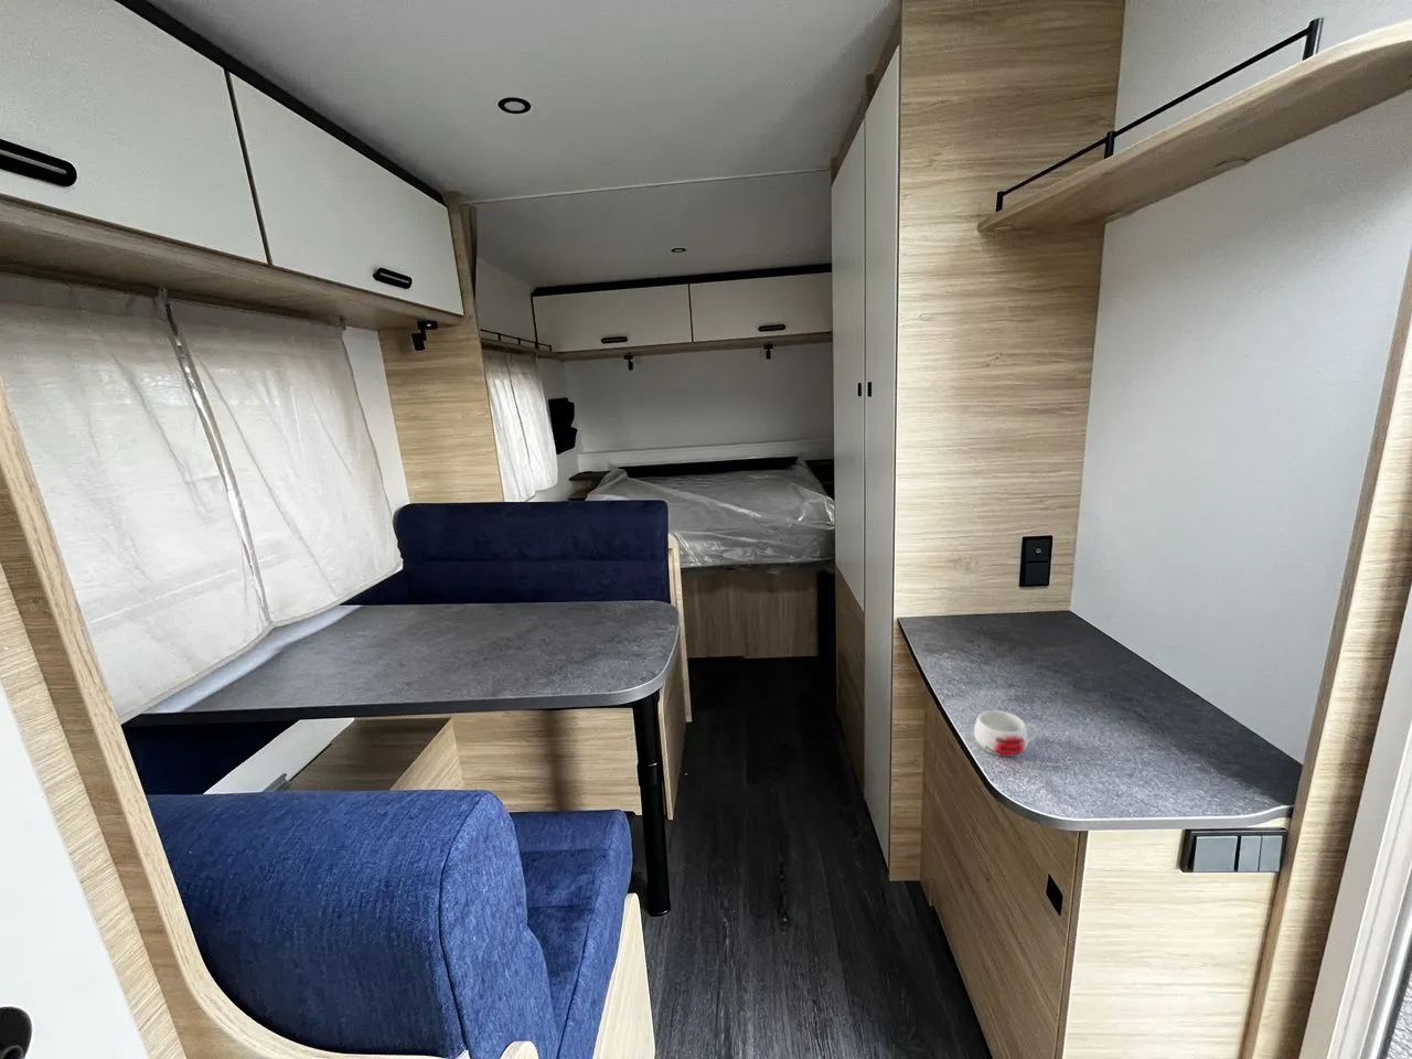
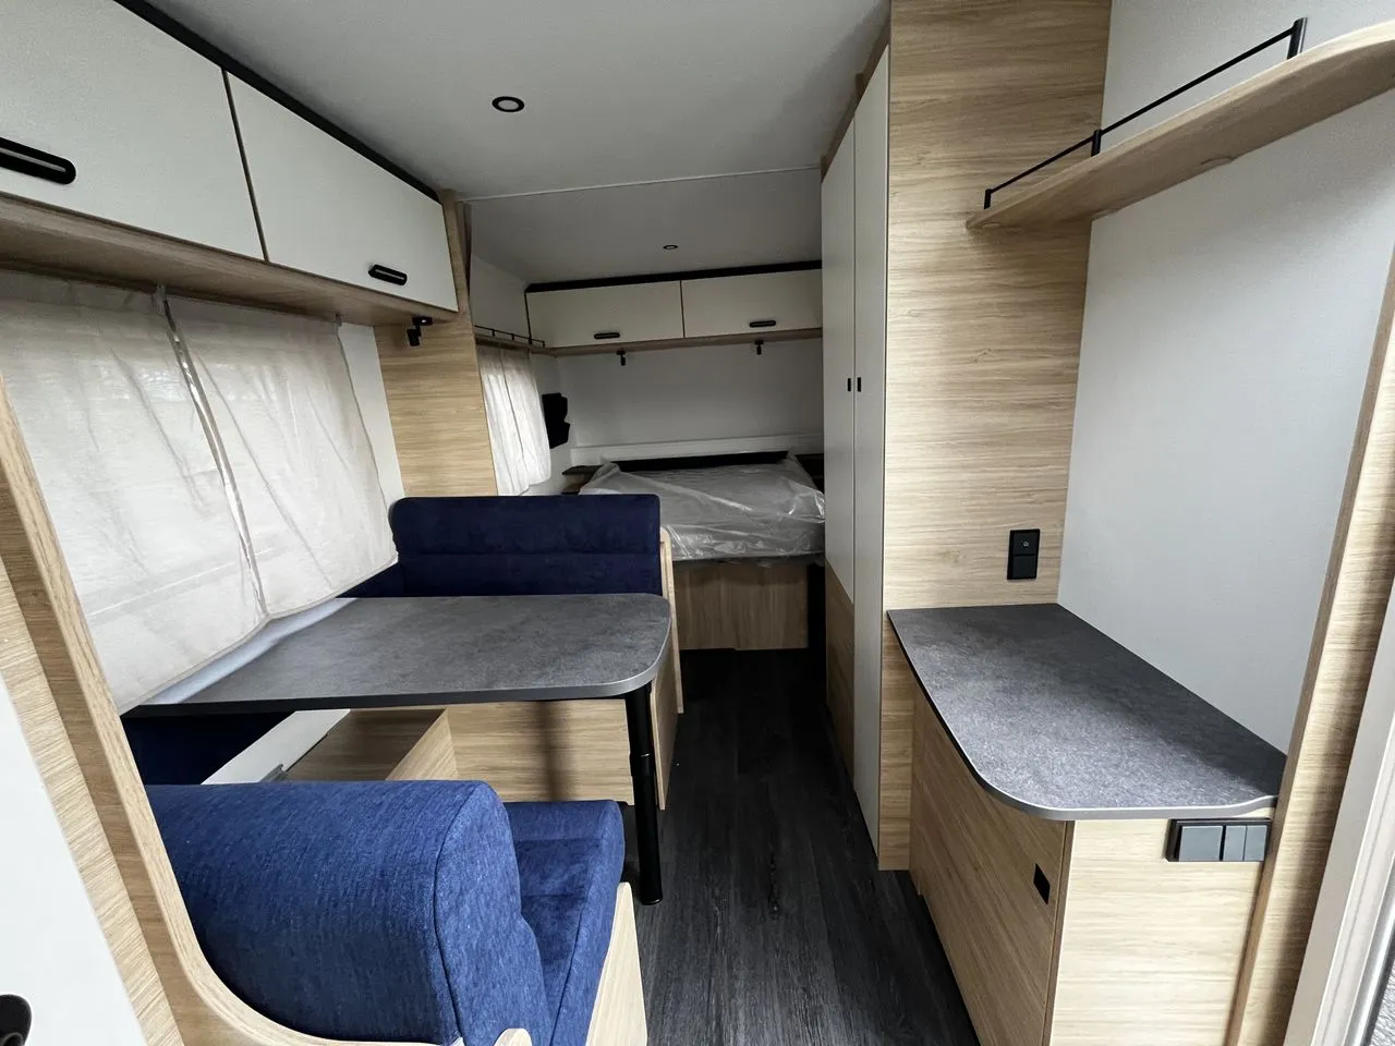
- mug [973,710,1061,766]
